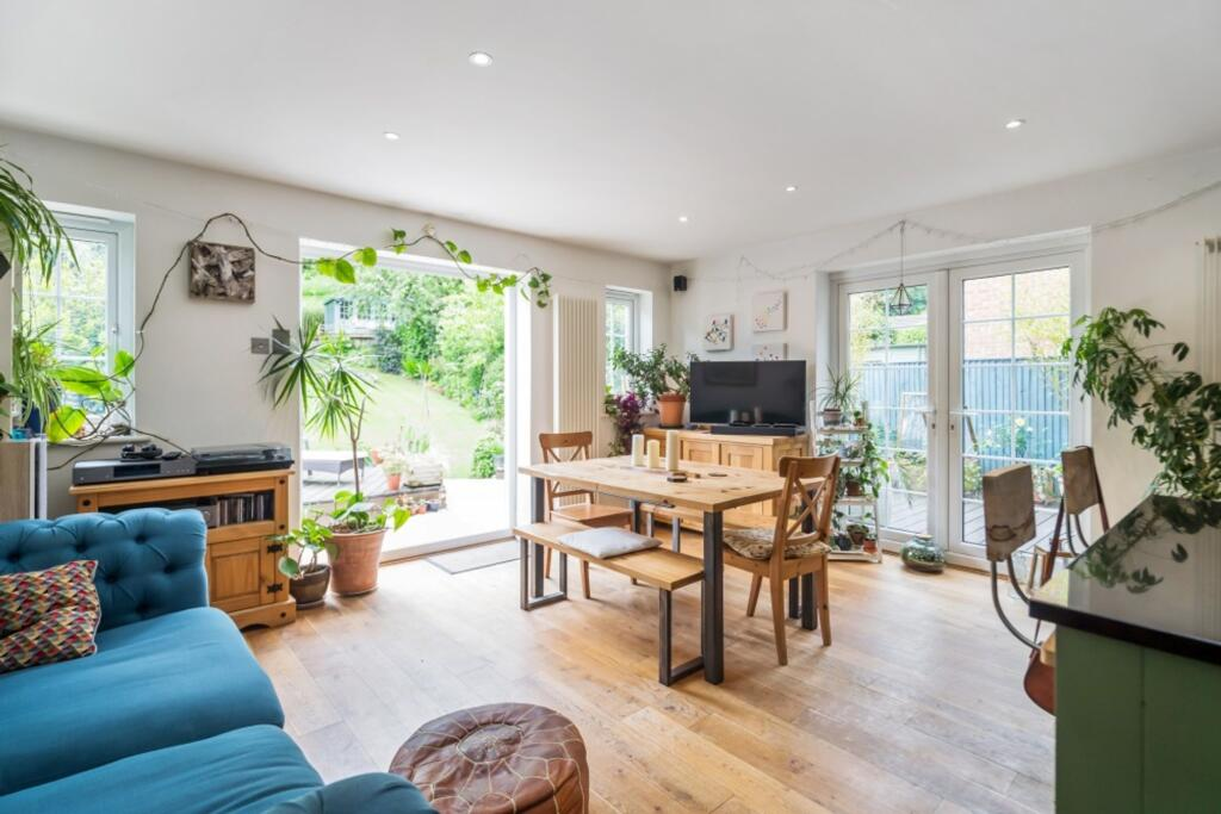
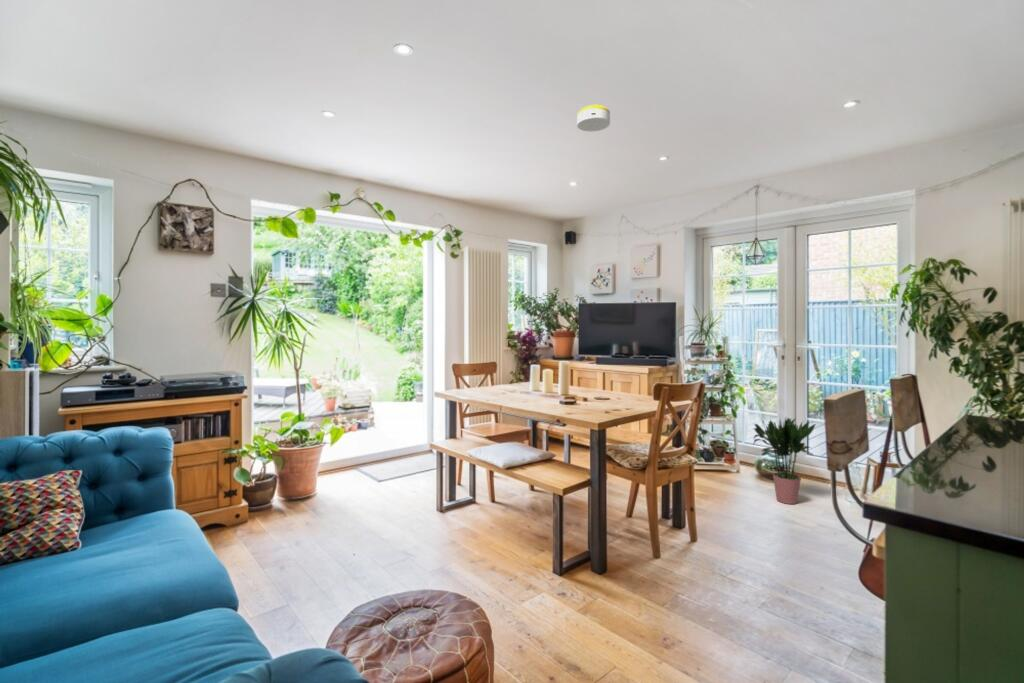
+ smoke detector [576,104,611,132]
+ potted plant [751,416,817,505]
